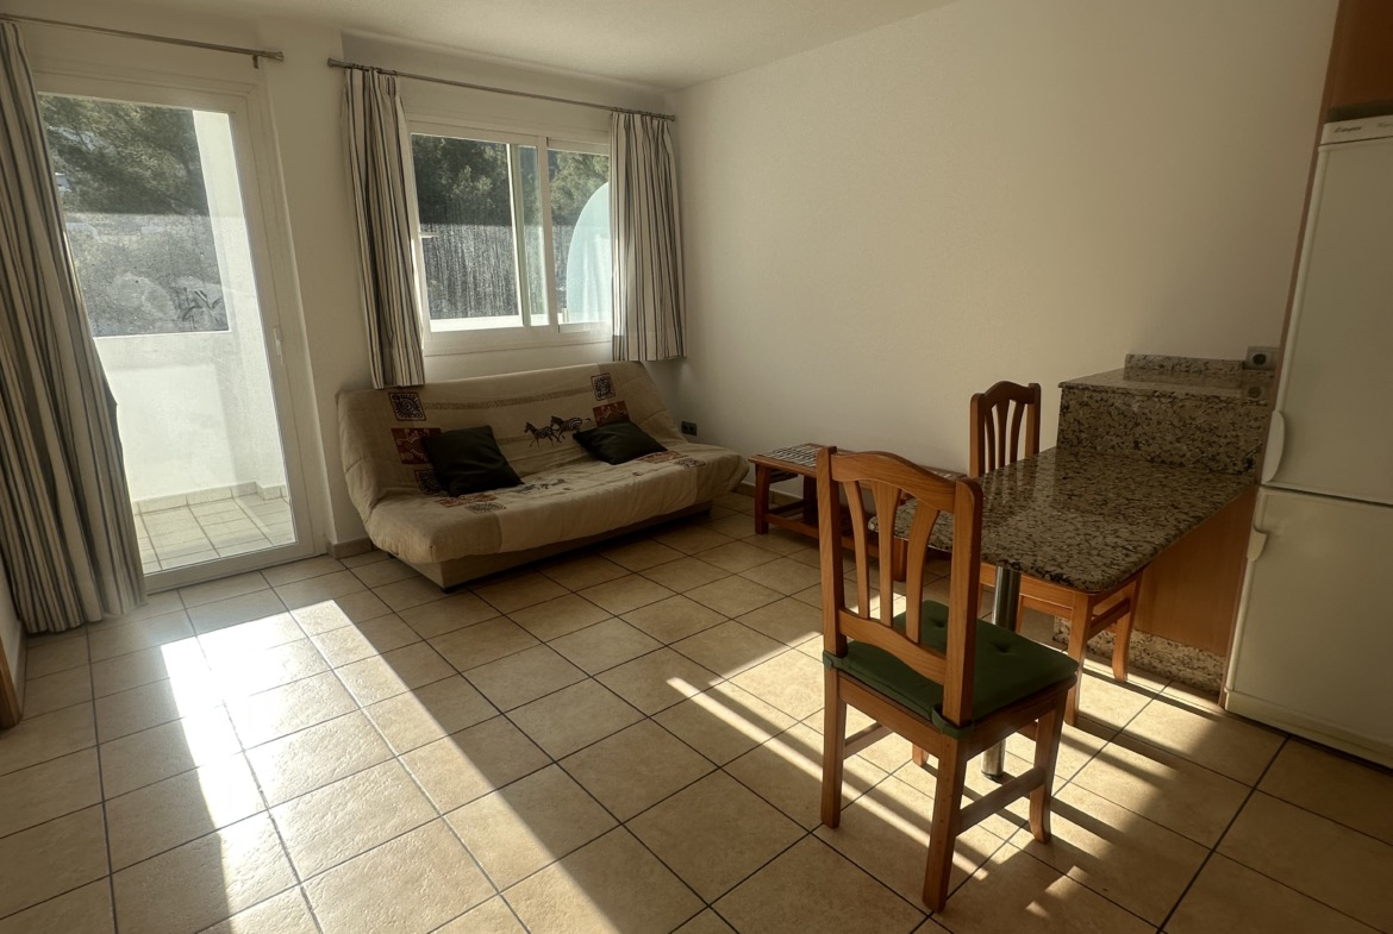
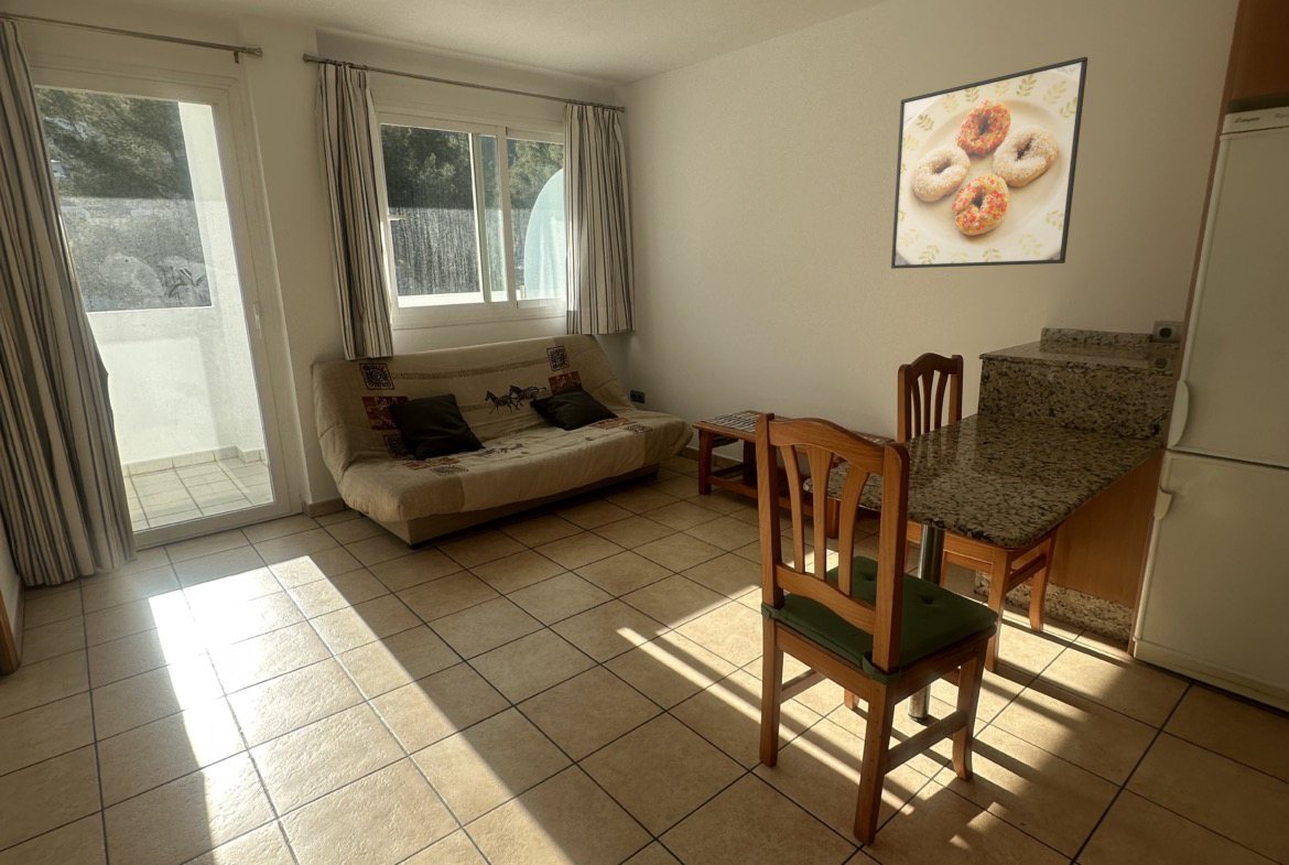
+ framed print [890,56,1088,270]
